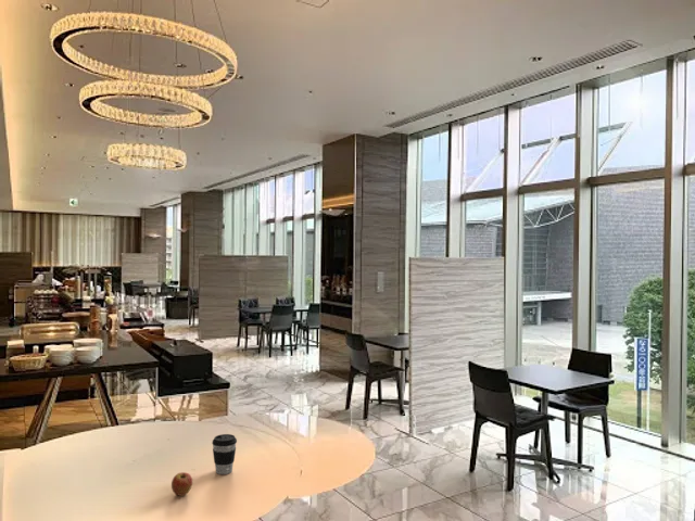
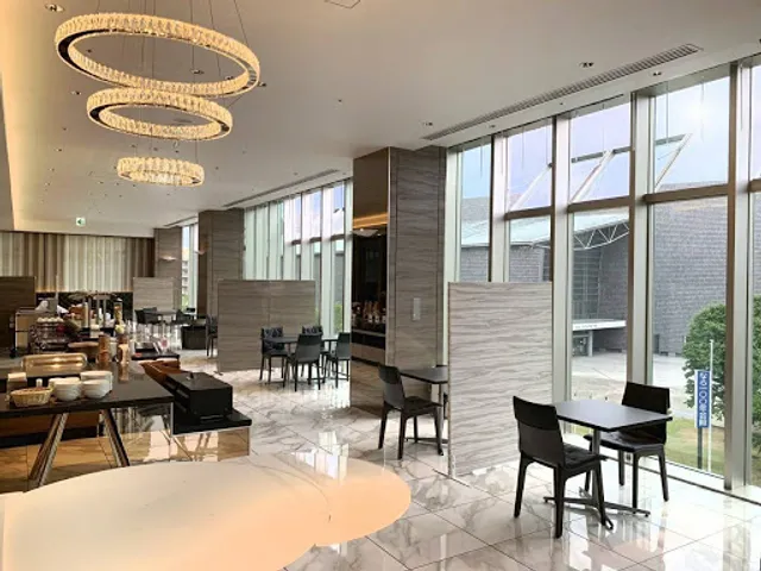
- coffee cup [211,433,238,475]
- fruit [170,471,193,497]
